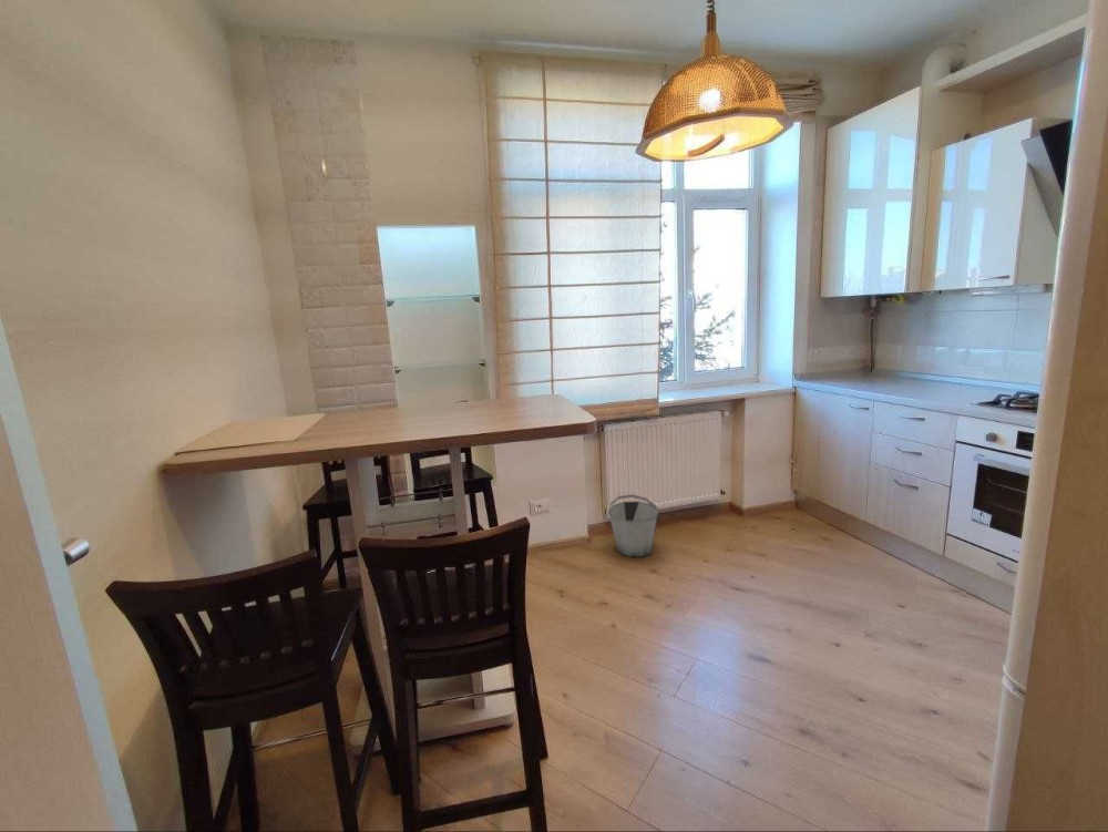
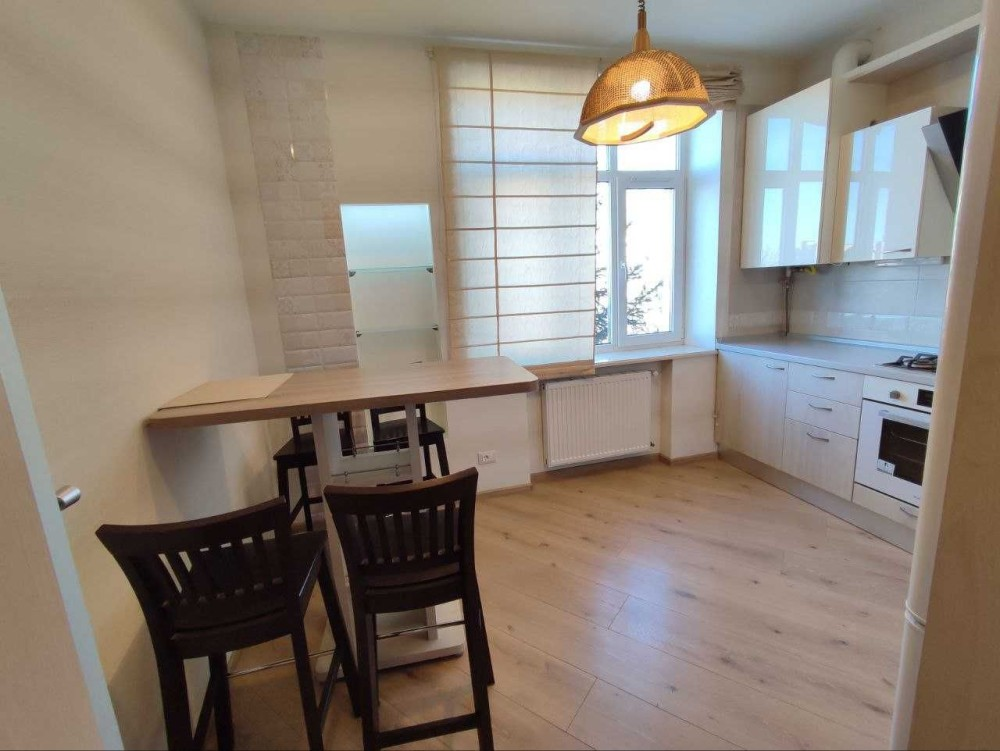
- bucket [607,493,660,558]
